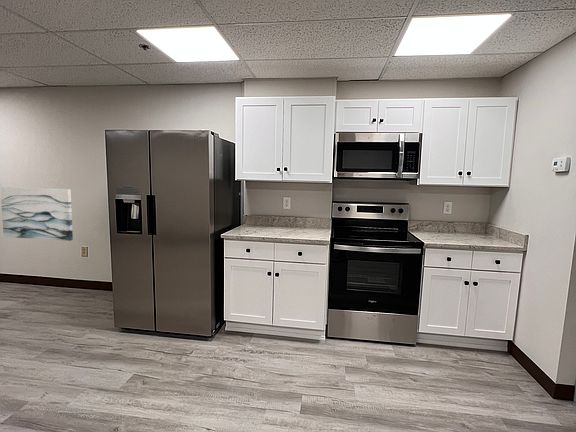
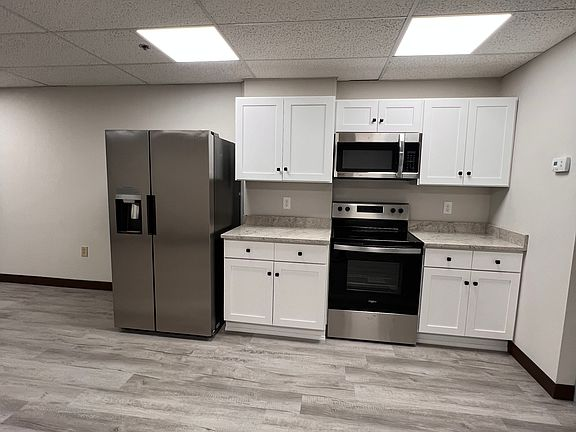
- wall art [0,186,74,242]
